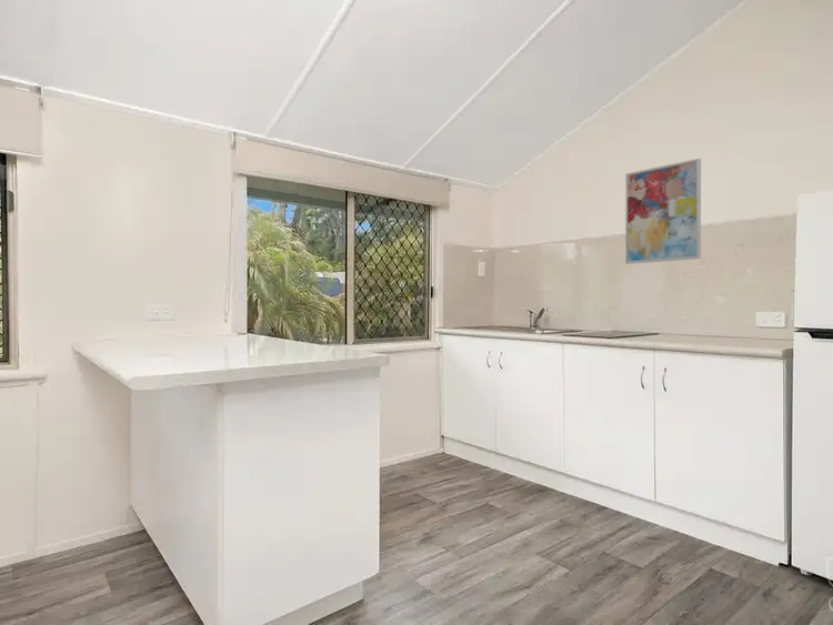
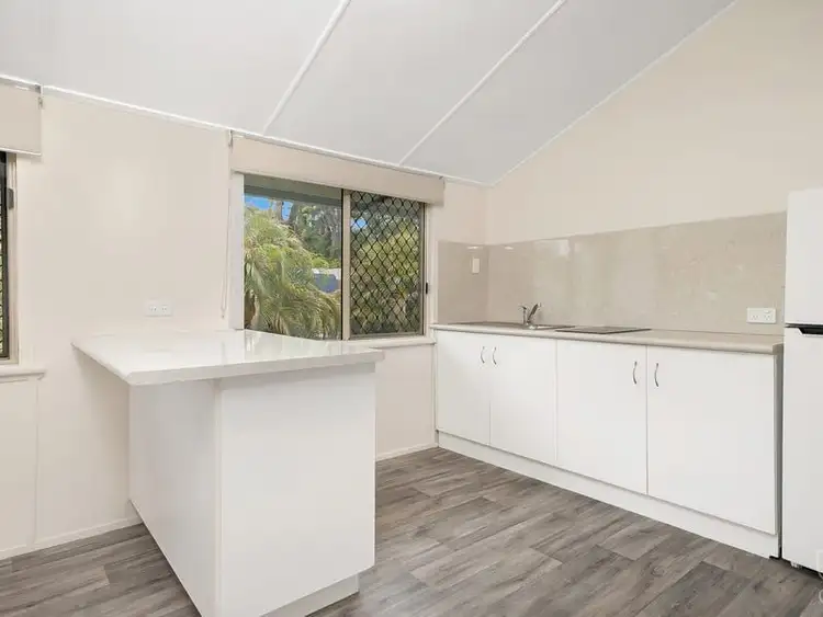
- wall art [624,158,702,265]
